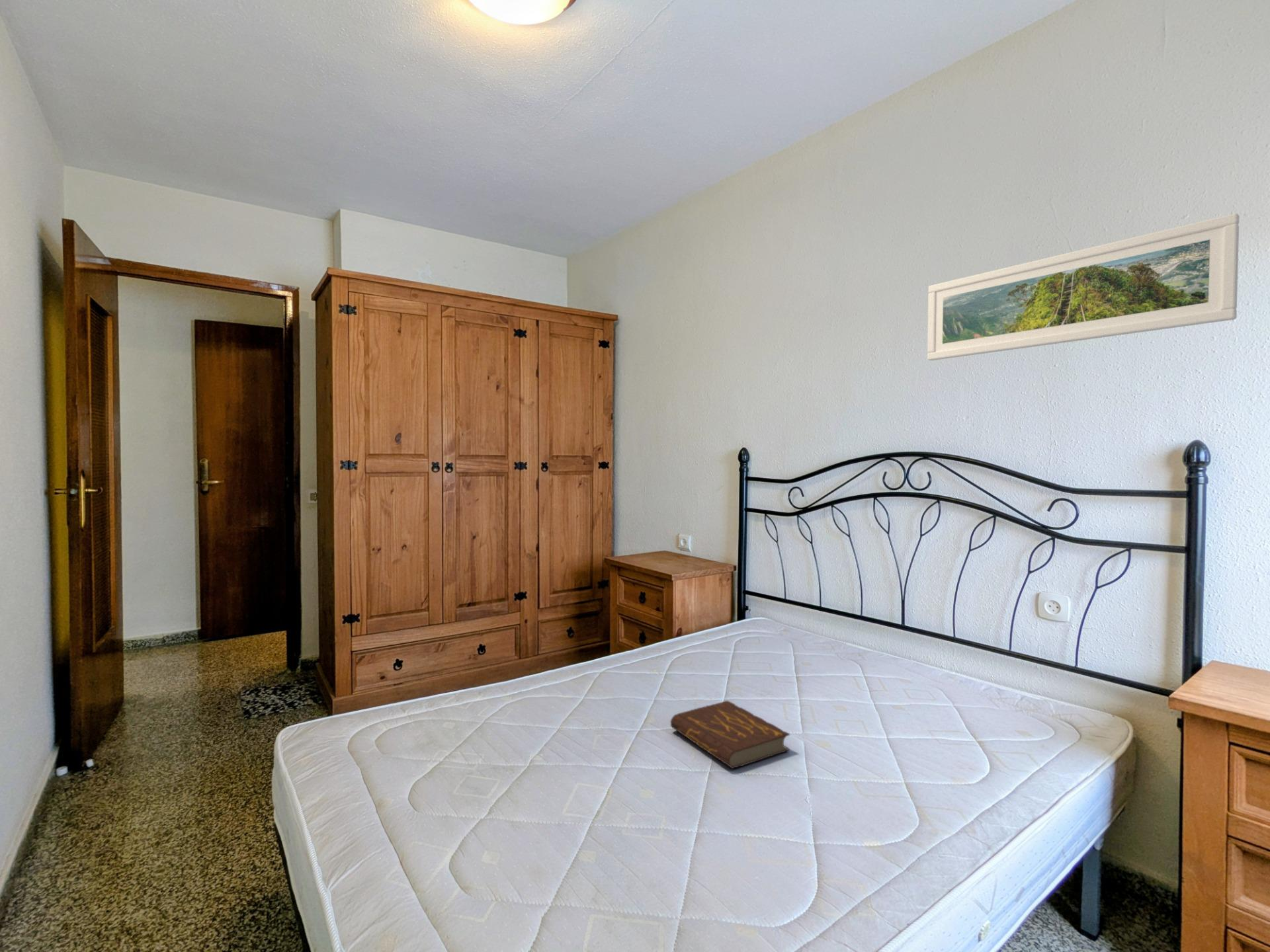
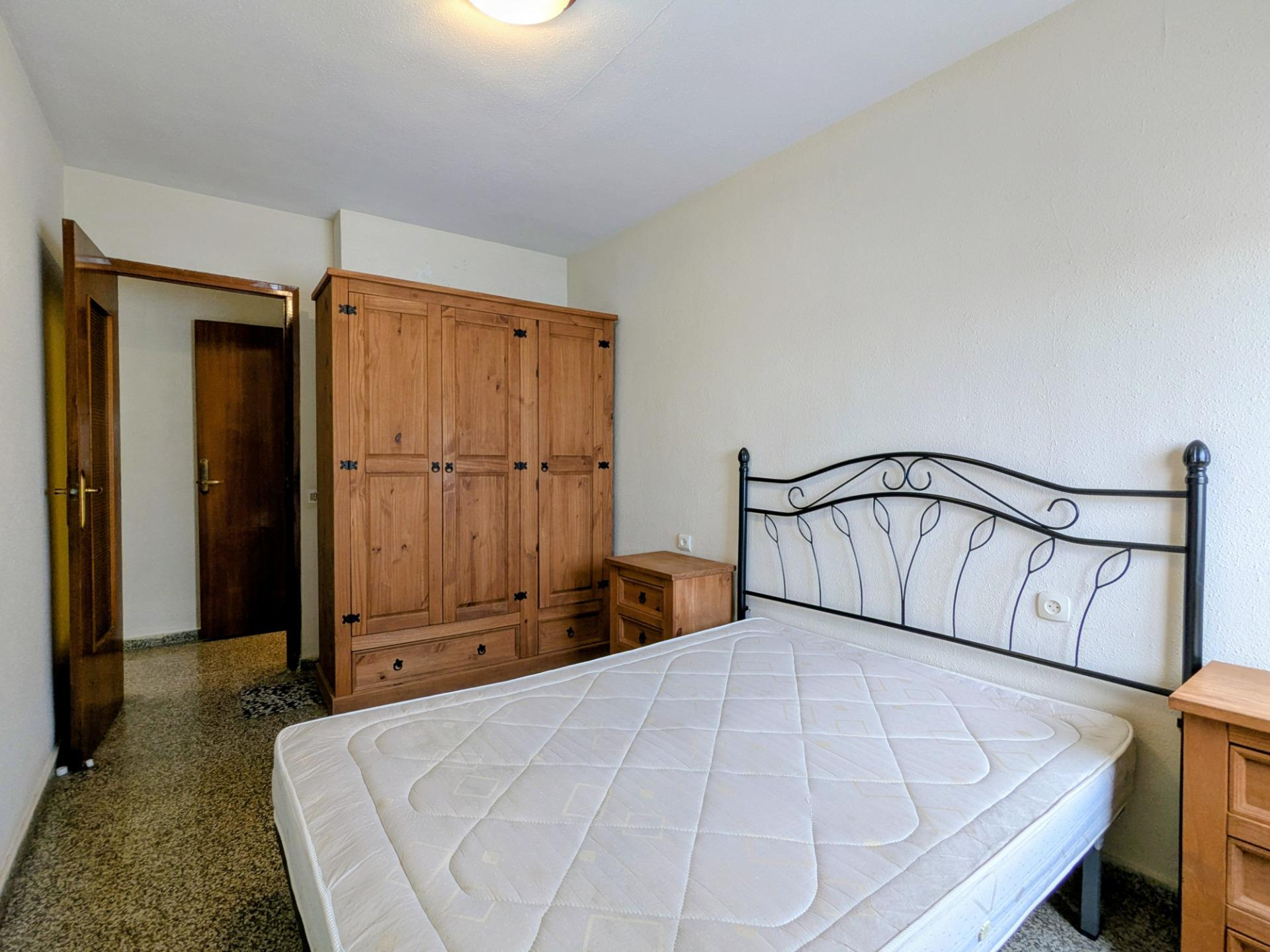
- book [670,700,790,770]
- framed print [927,213,1240,361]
